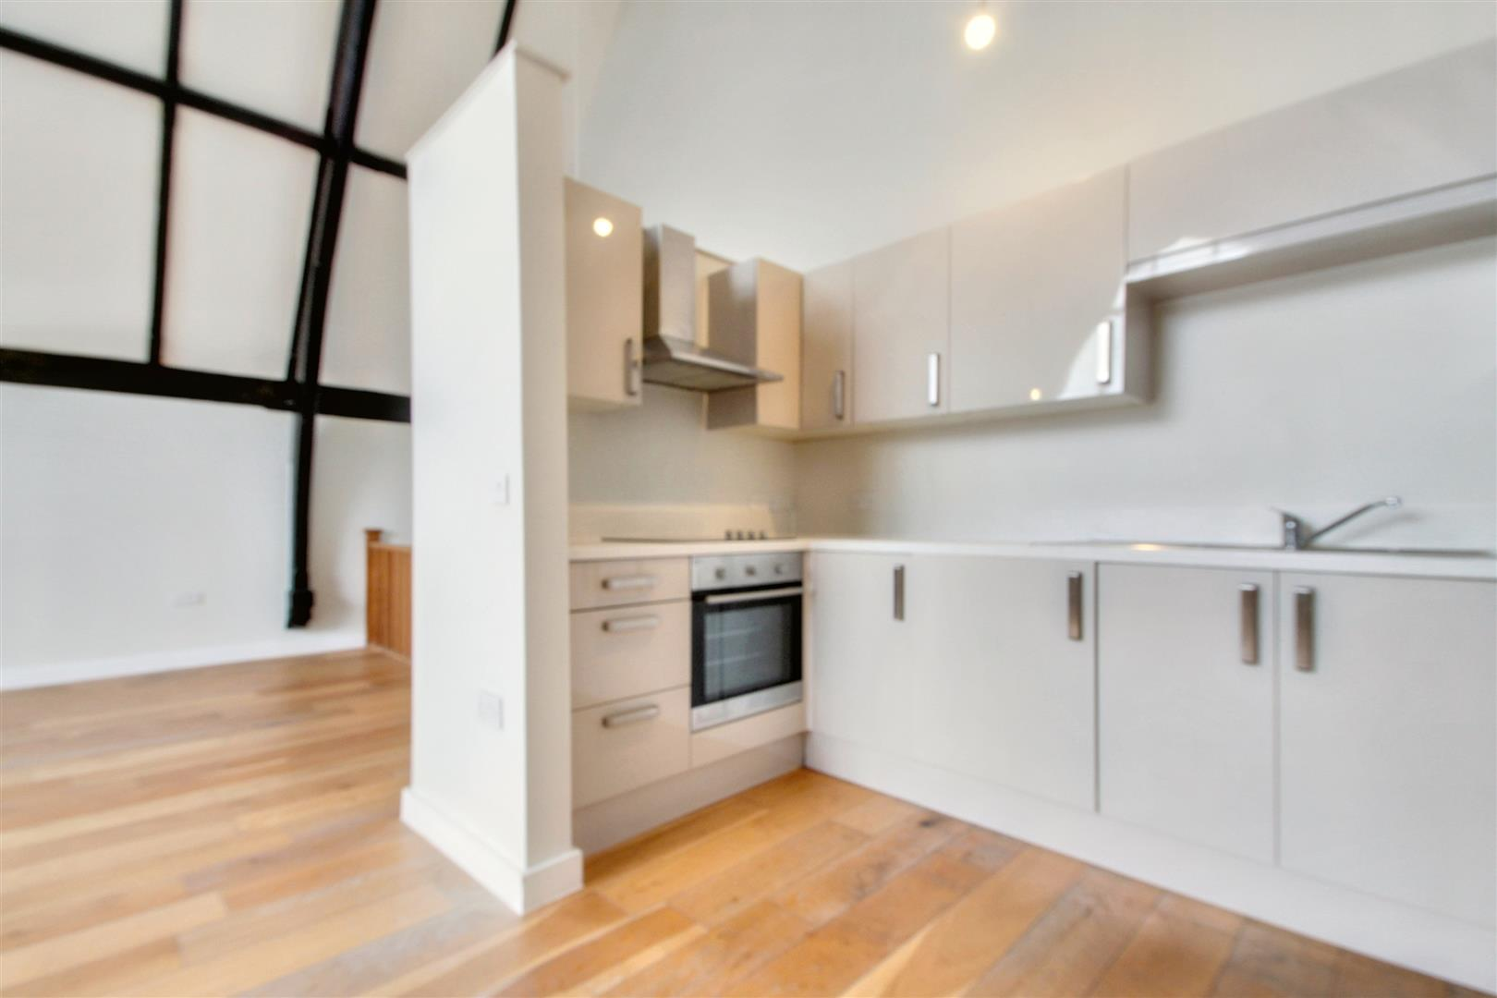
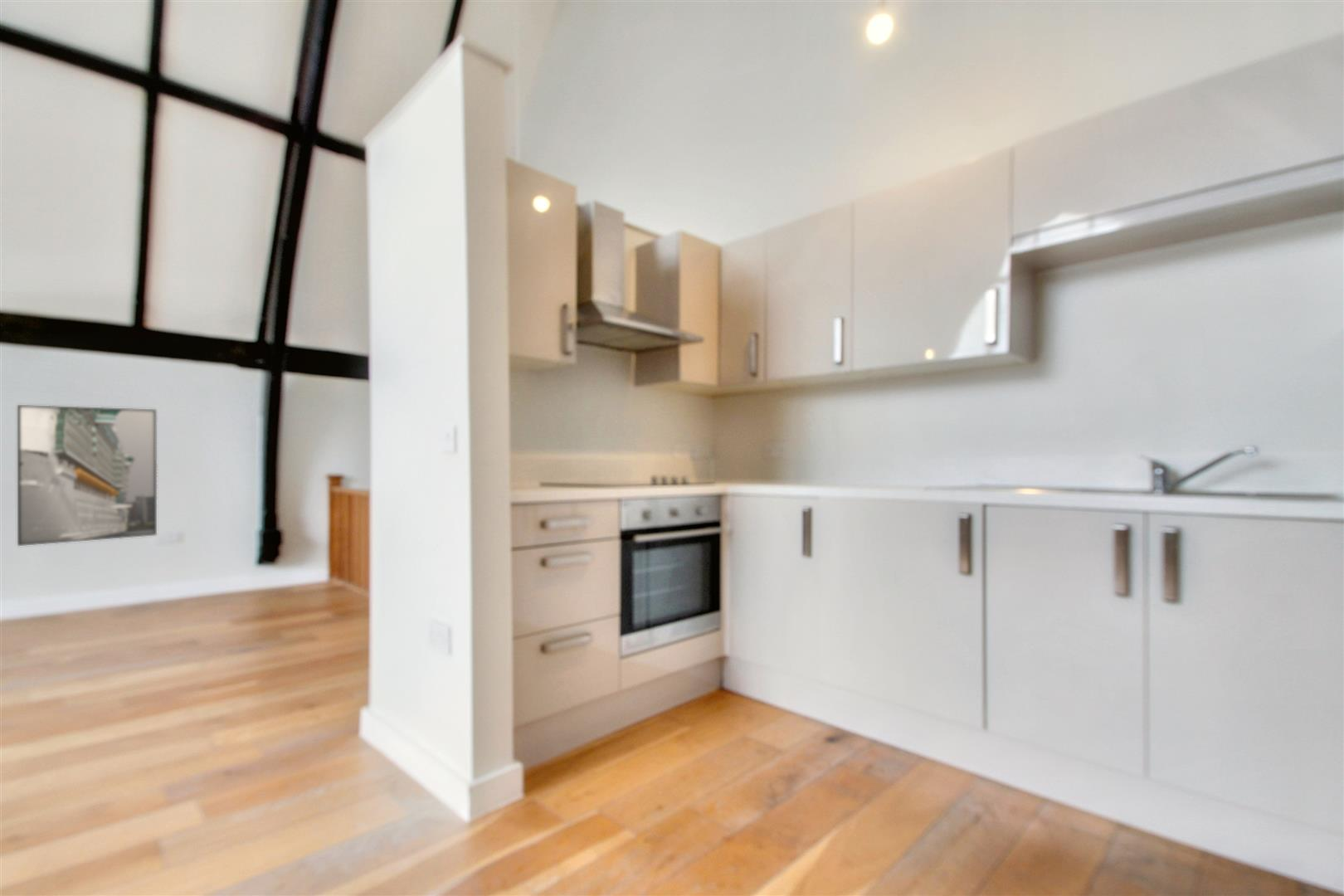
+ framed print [17,404,158,547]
